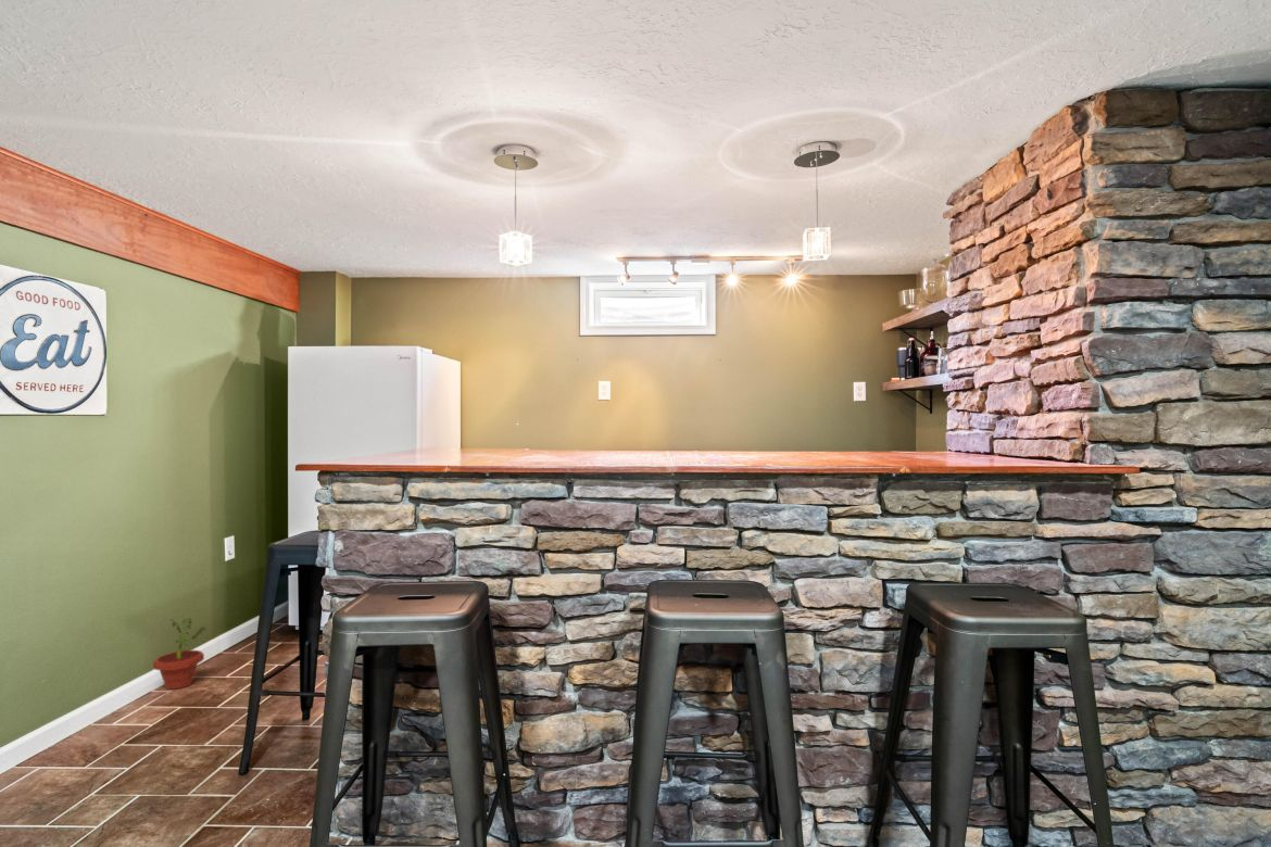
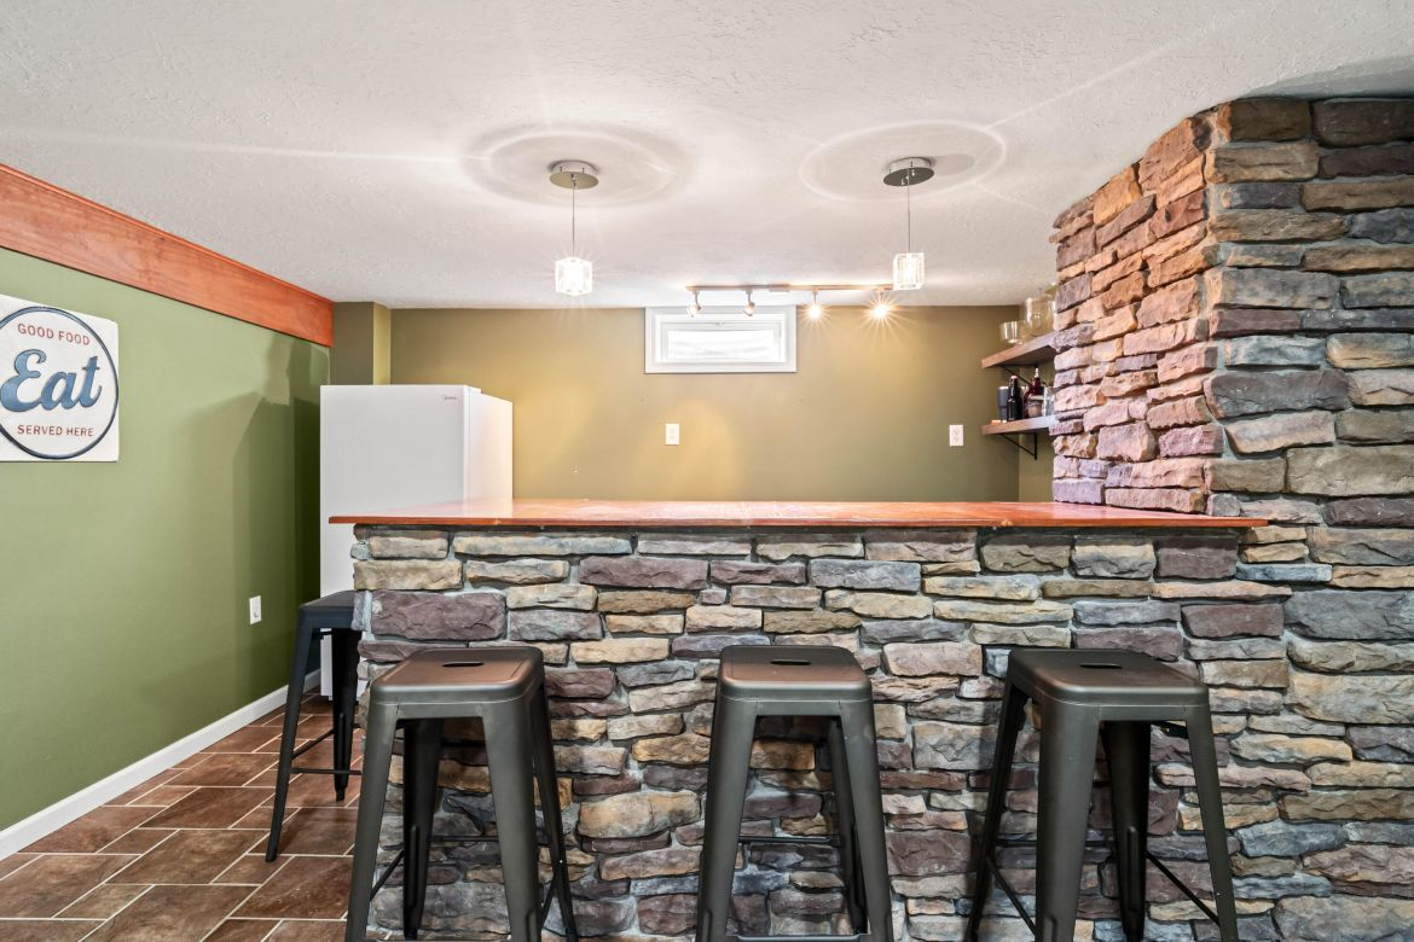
- potted plant [152,618,206,691]
